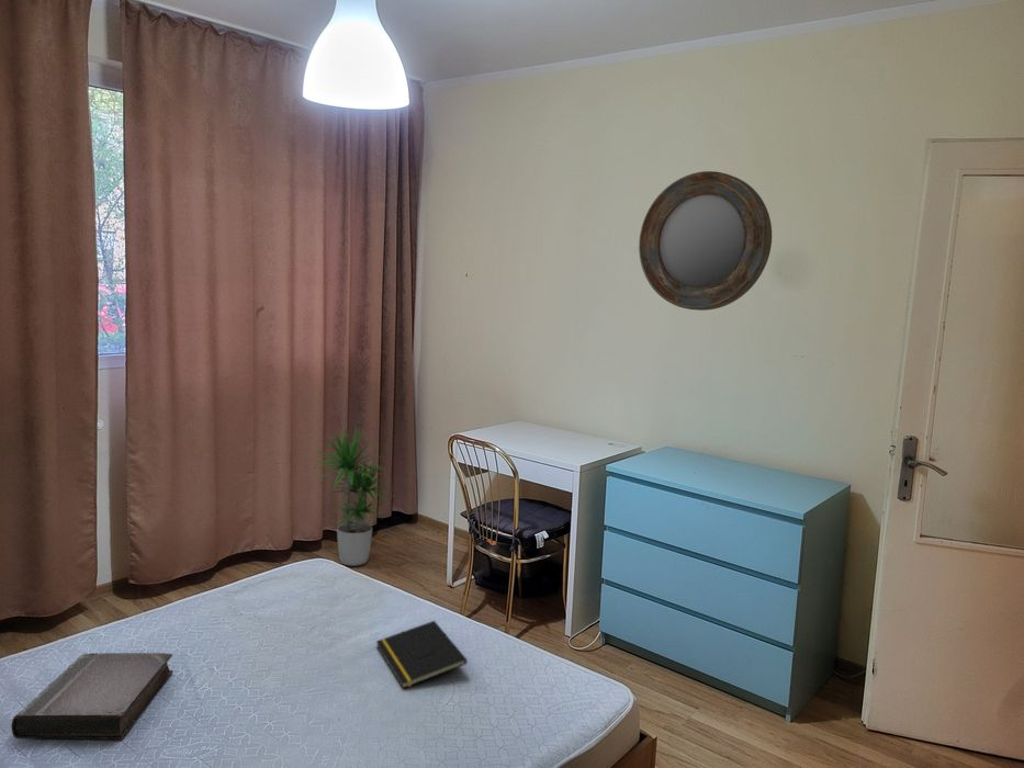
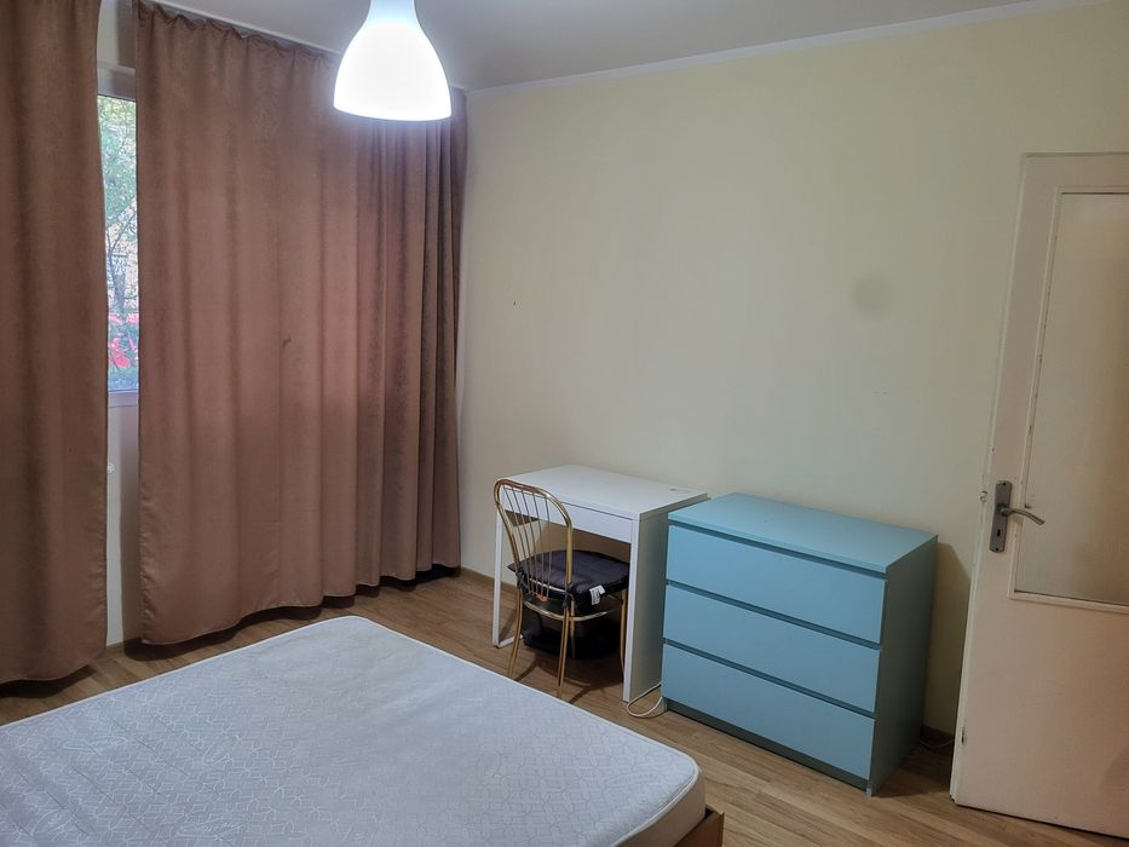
- book [10,652,173,741]
- home mirror [638,170,773,312]
- potted plant [310,426,396,566]
- notepad [375,620,469,690]
